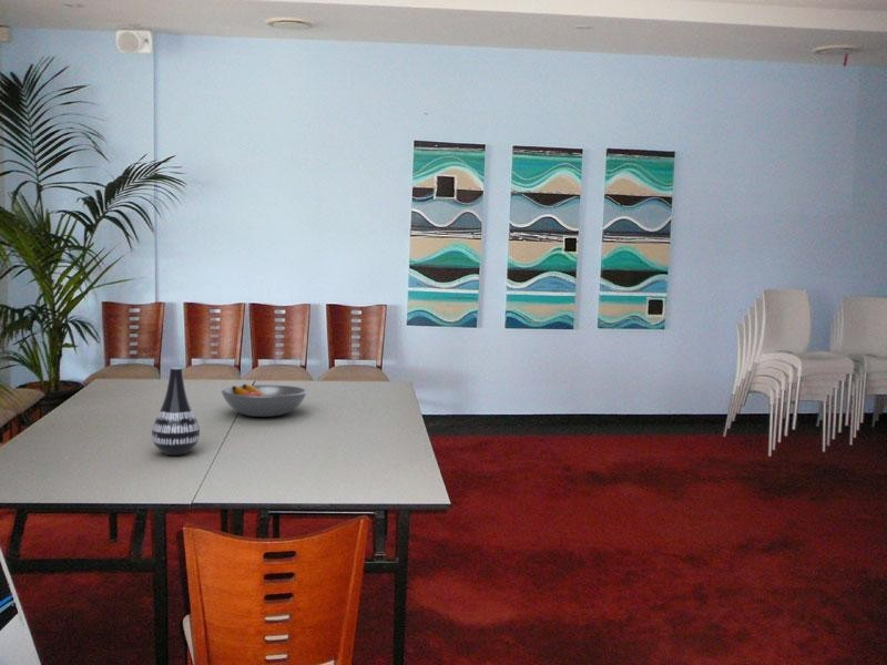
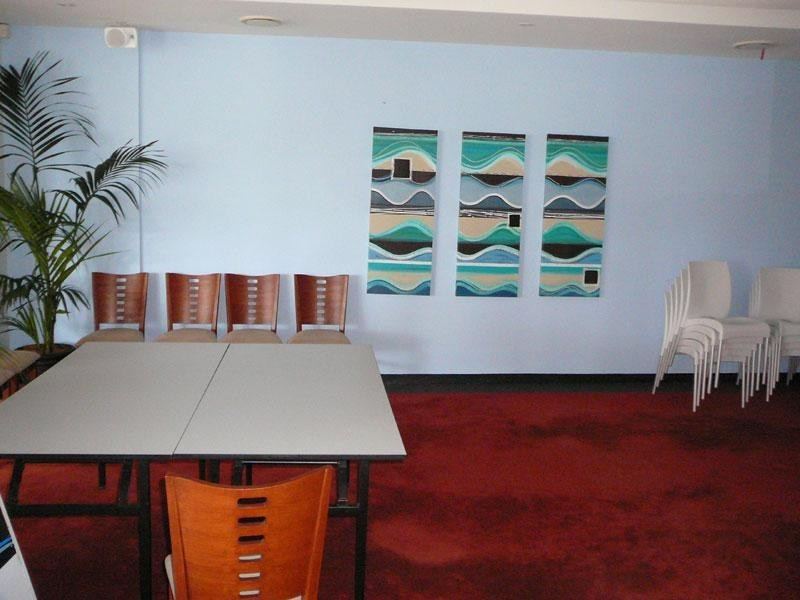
- fruit bowl [220,383,308,418]
- vase [151,367,201,457]
